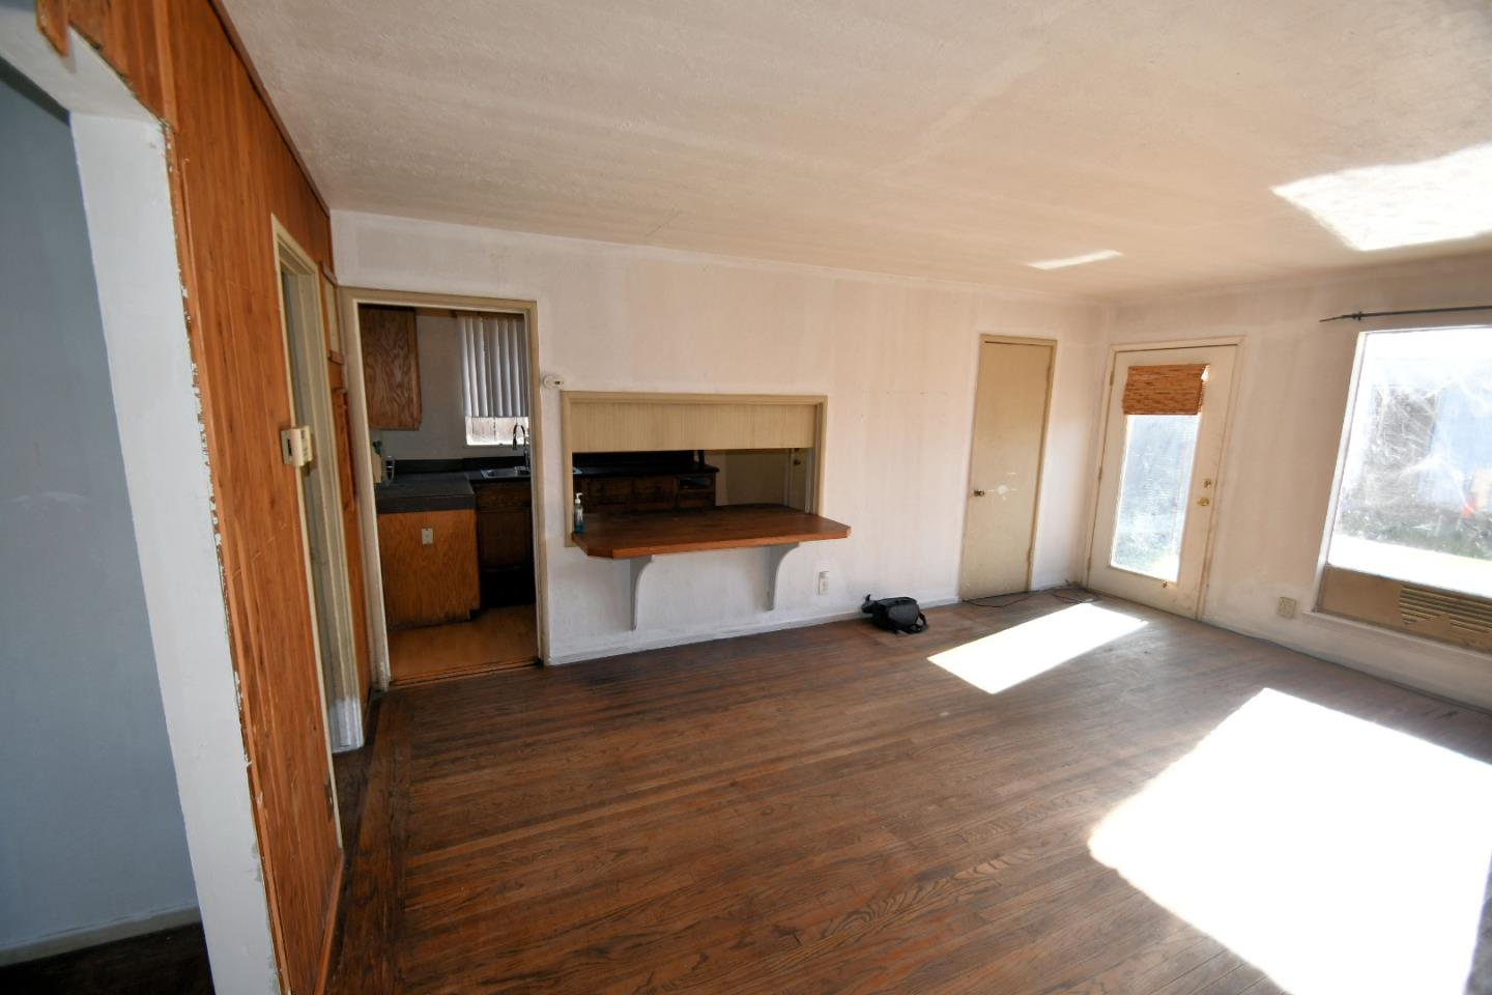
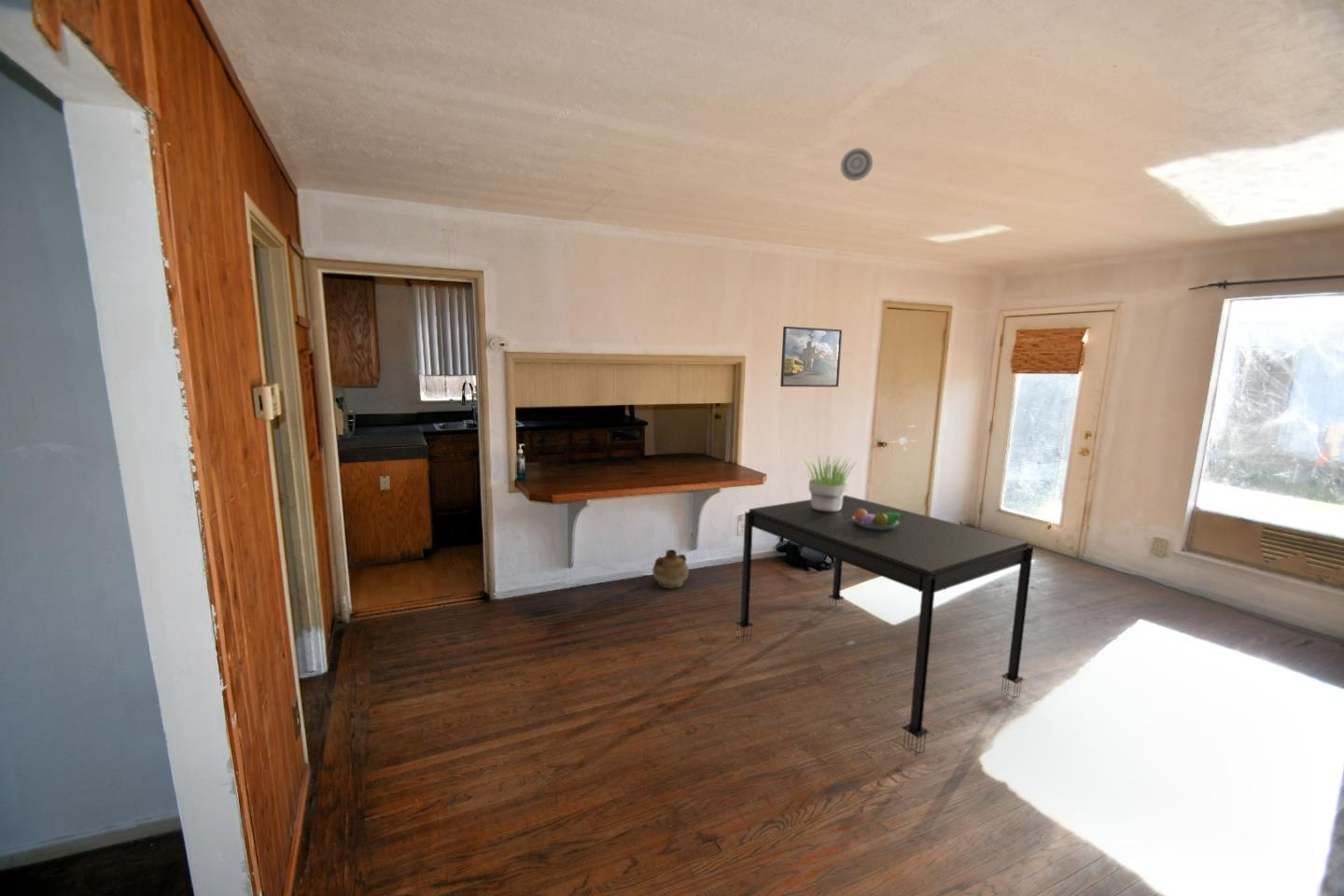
+ fruit bowl [852,509,903,529]
+ smoke detector [840,147,874,182]
+ dining table [735,495,1034,757]
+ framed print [779,326,843,388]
+ ceramic jug [651,549,690,589]
+ potted plant [800,454,857,511]
